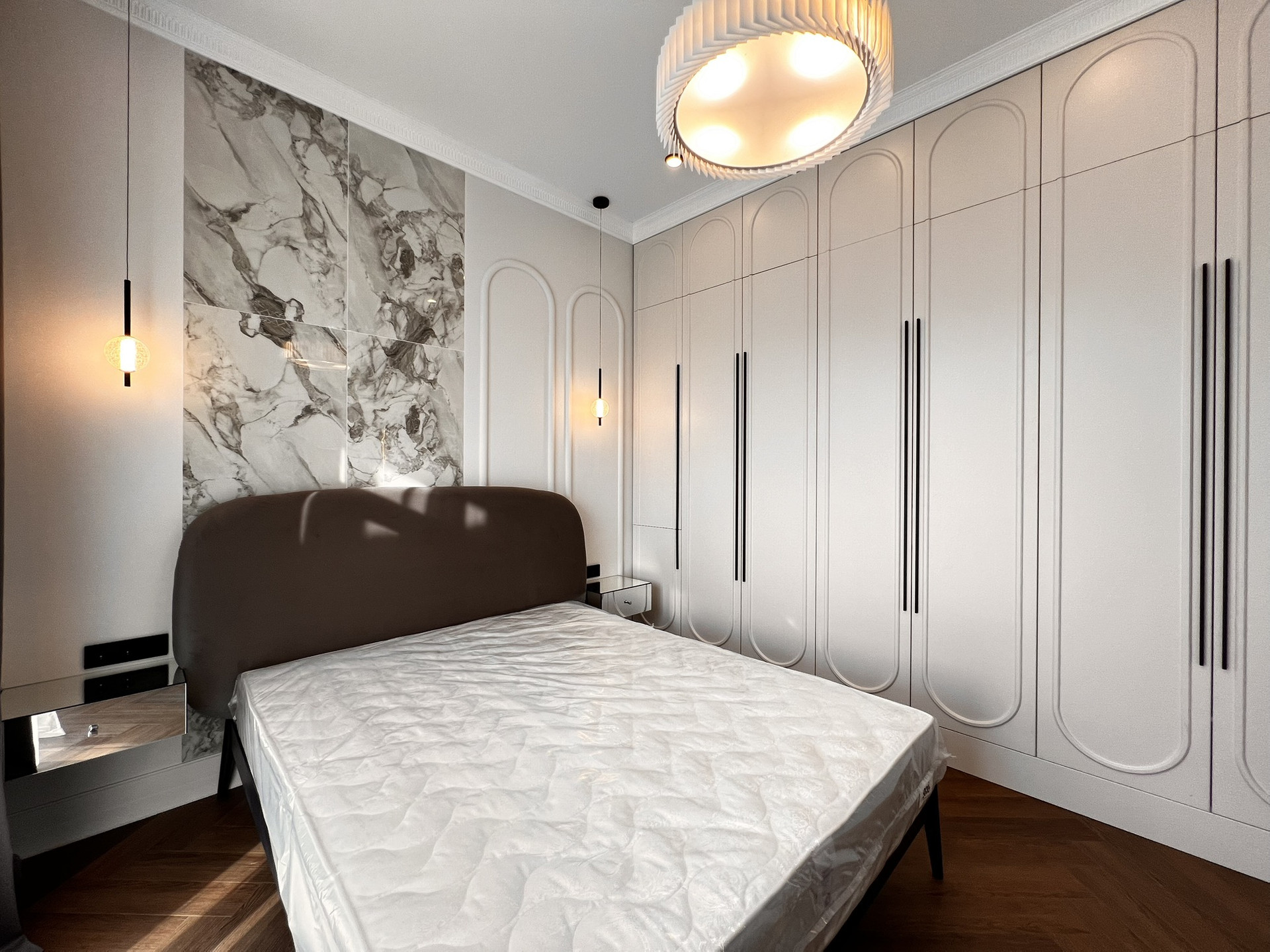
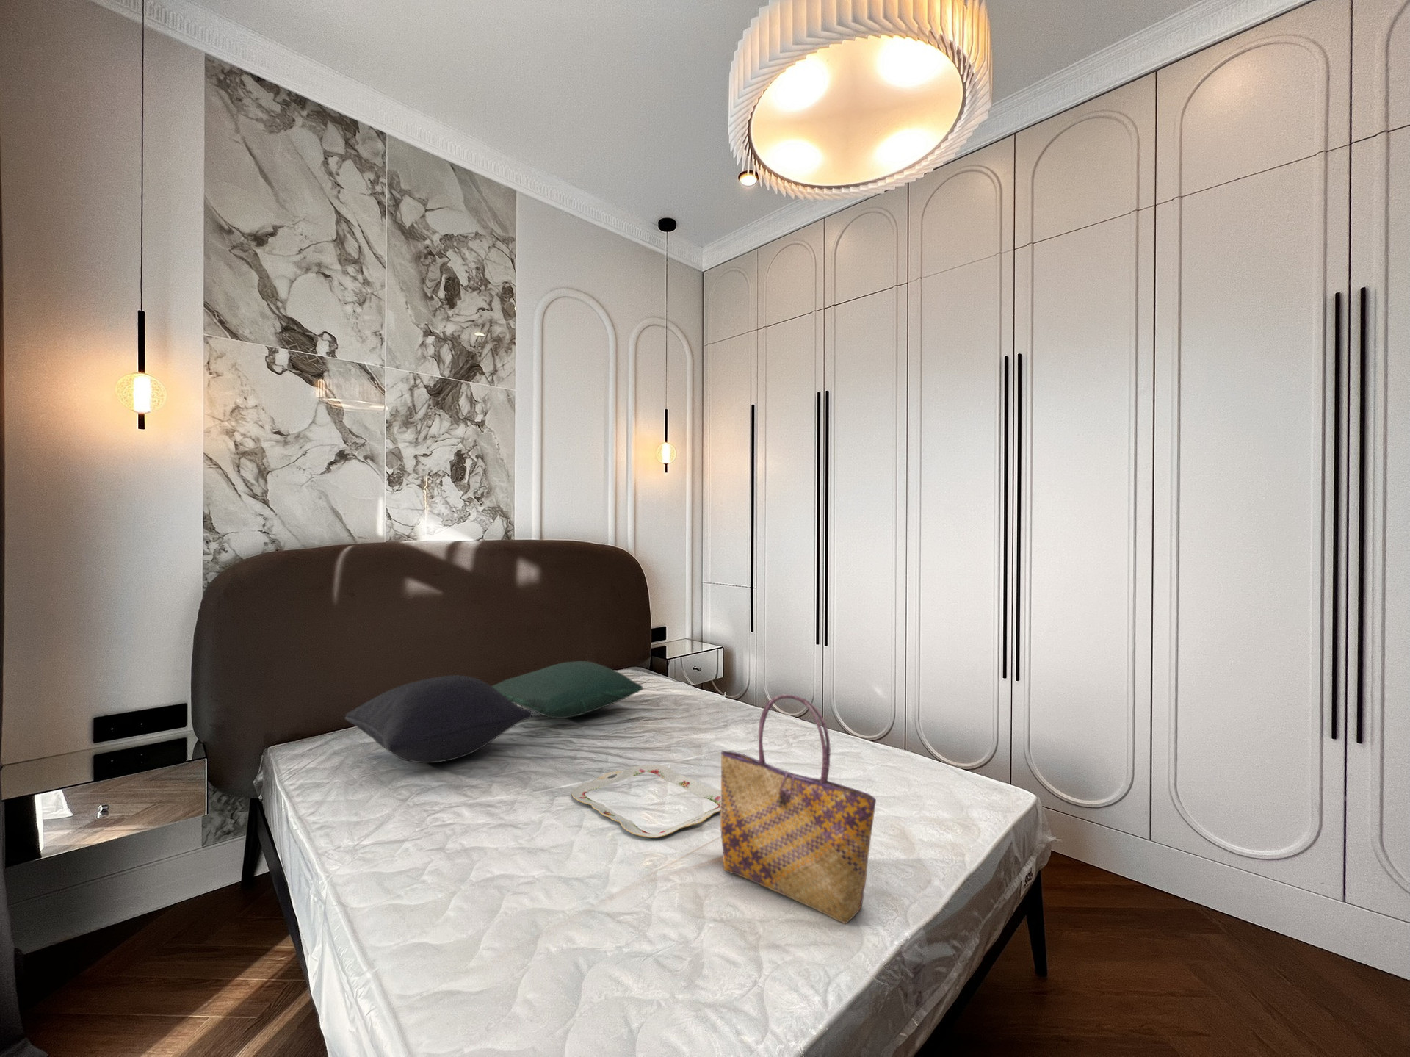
+ pillow [344,674,533,764]
+ tote bag [719,694,877,925]
+ pillow [492,661,643,719]
+ serving tray [572,764,722,838]
